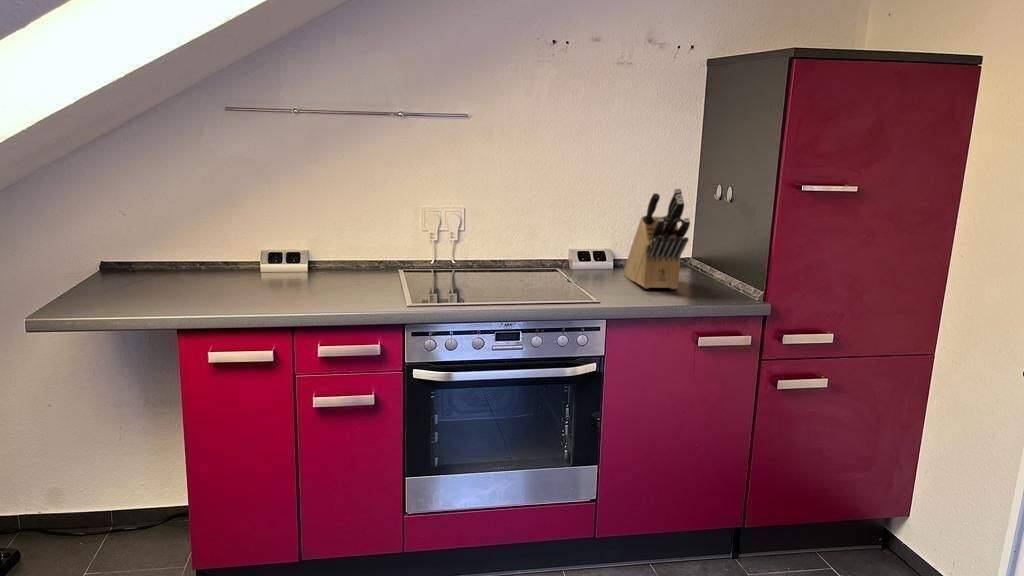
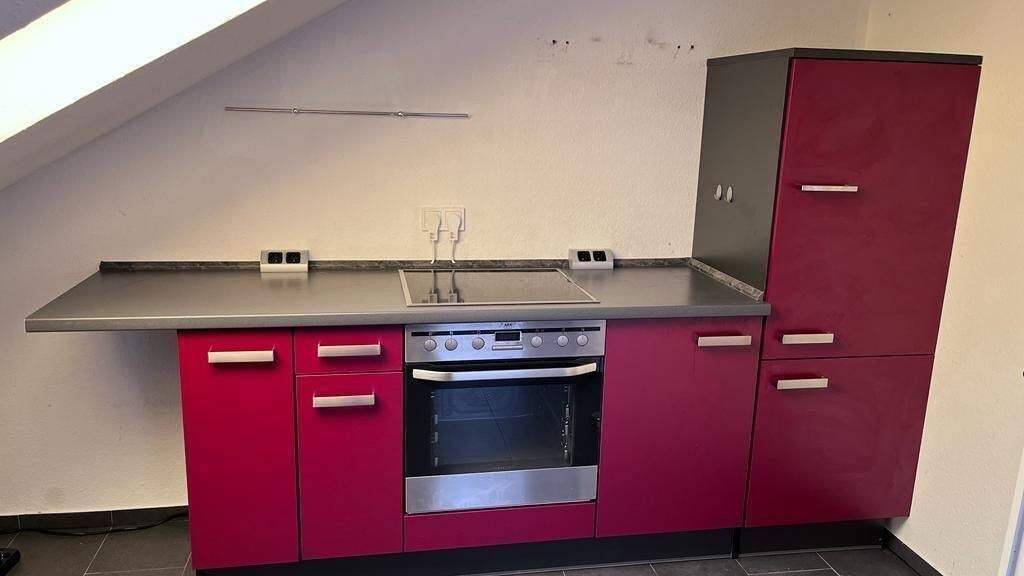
- knife block [623,187,691,290]
